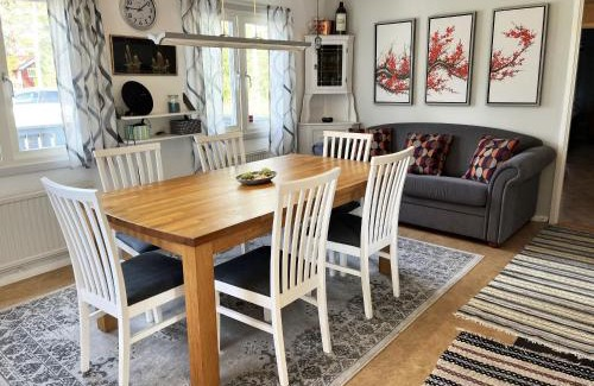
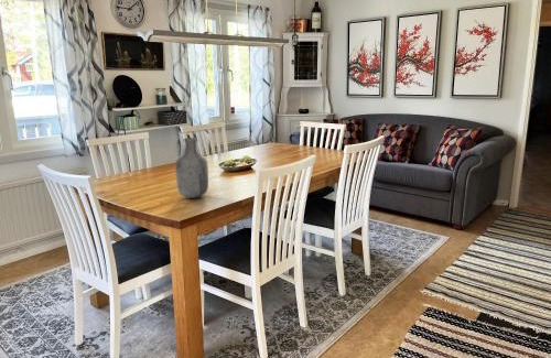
+ vase [174,137,209,199]
